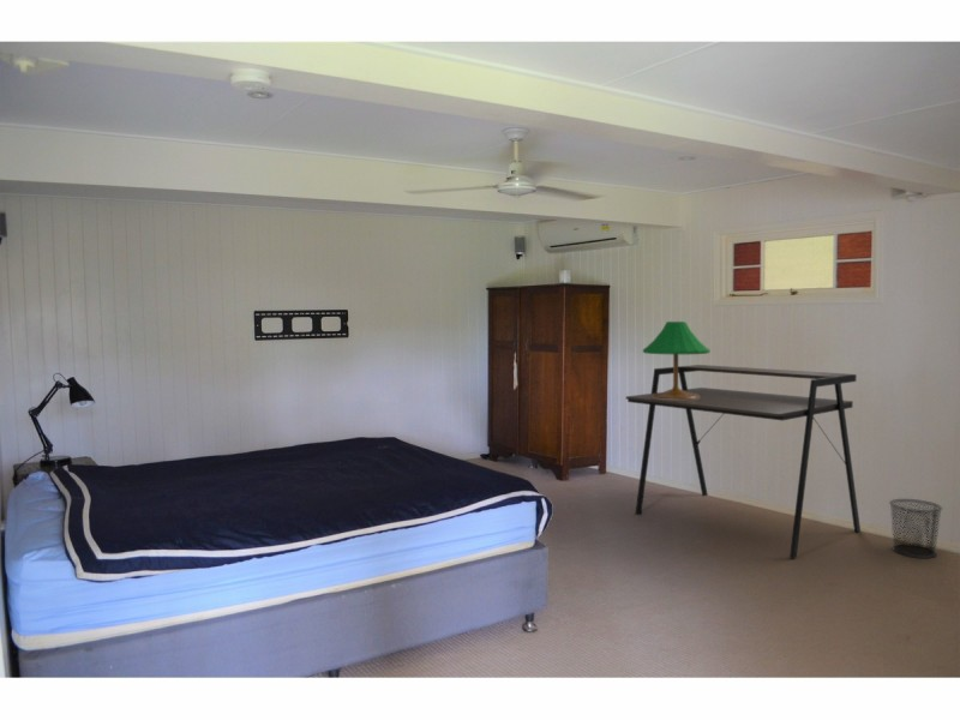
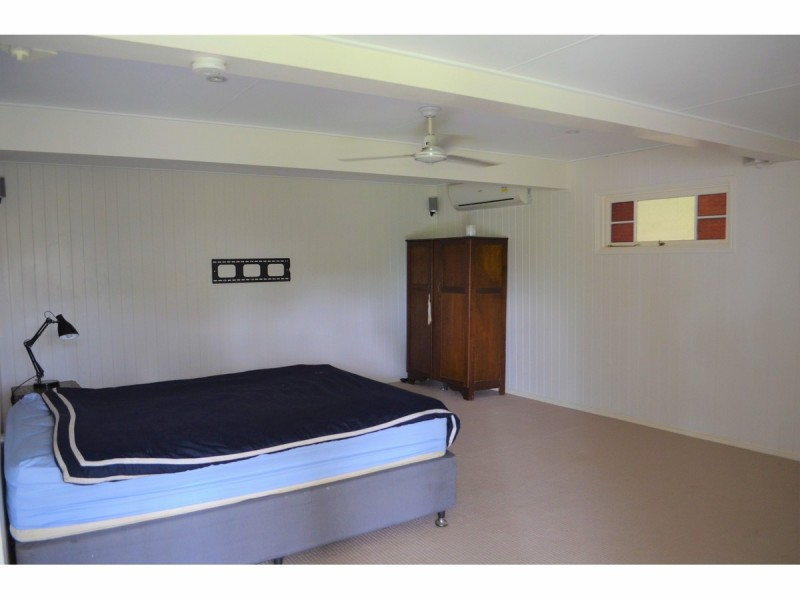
- table lamp [642,320,712,400]
- waste bin [888,498,943,559]
- desk [625,364,862,559]
